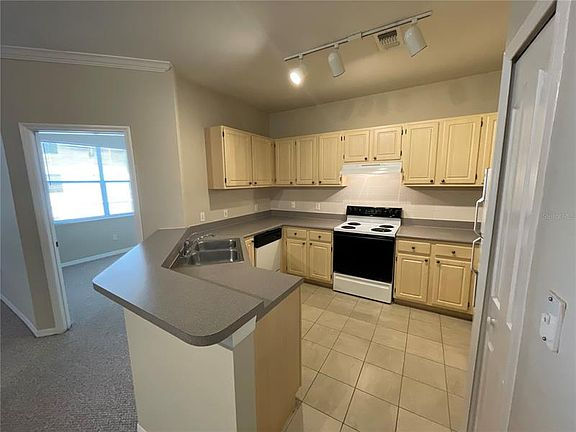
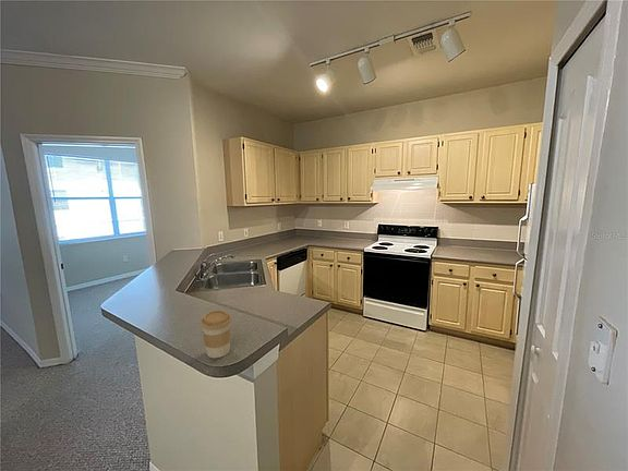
+ coffee cup [200,310,232,359]
